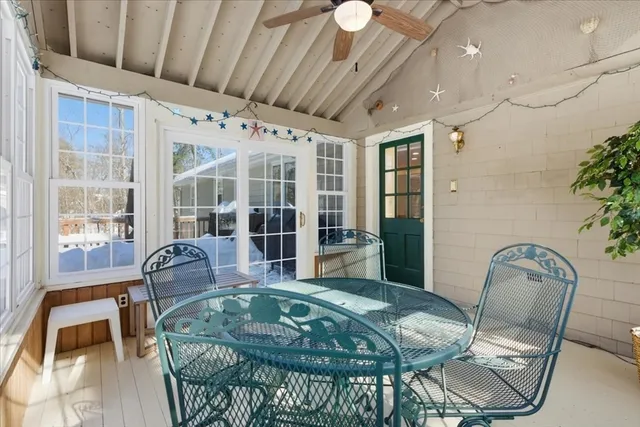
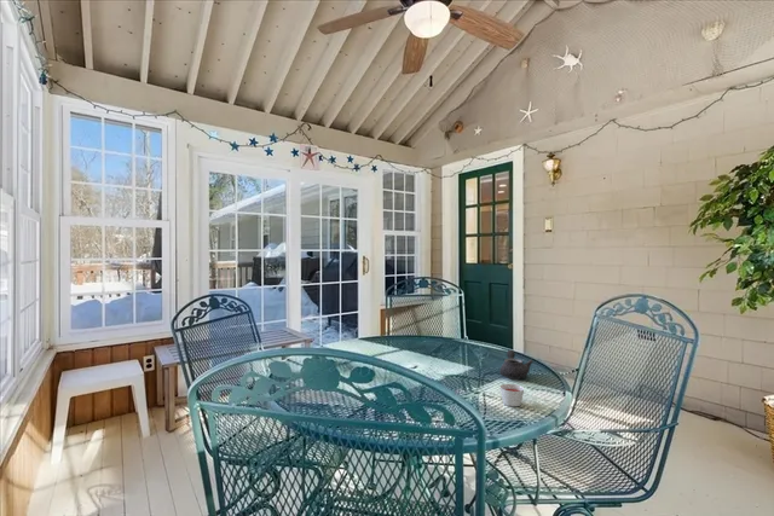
+ candle [499,383,525,407]
+ teapot [498,349,535,381]
